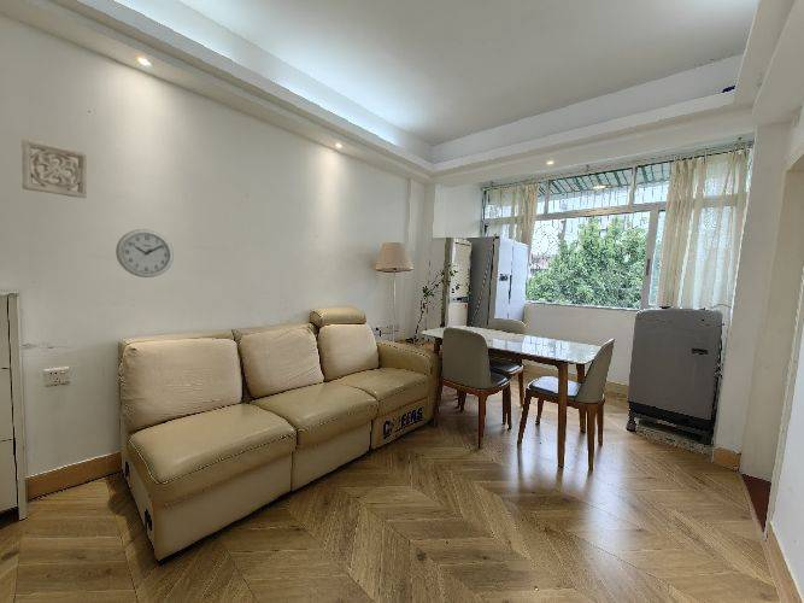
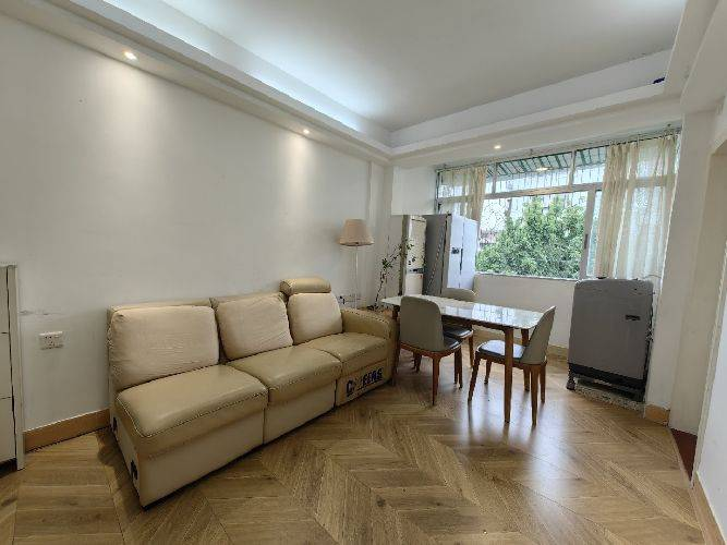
- wall clock [115,228,175,279]
- wall ornament [20,137,88,199]
